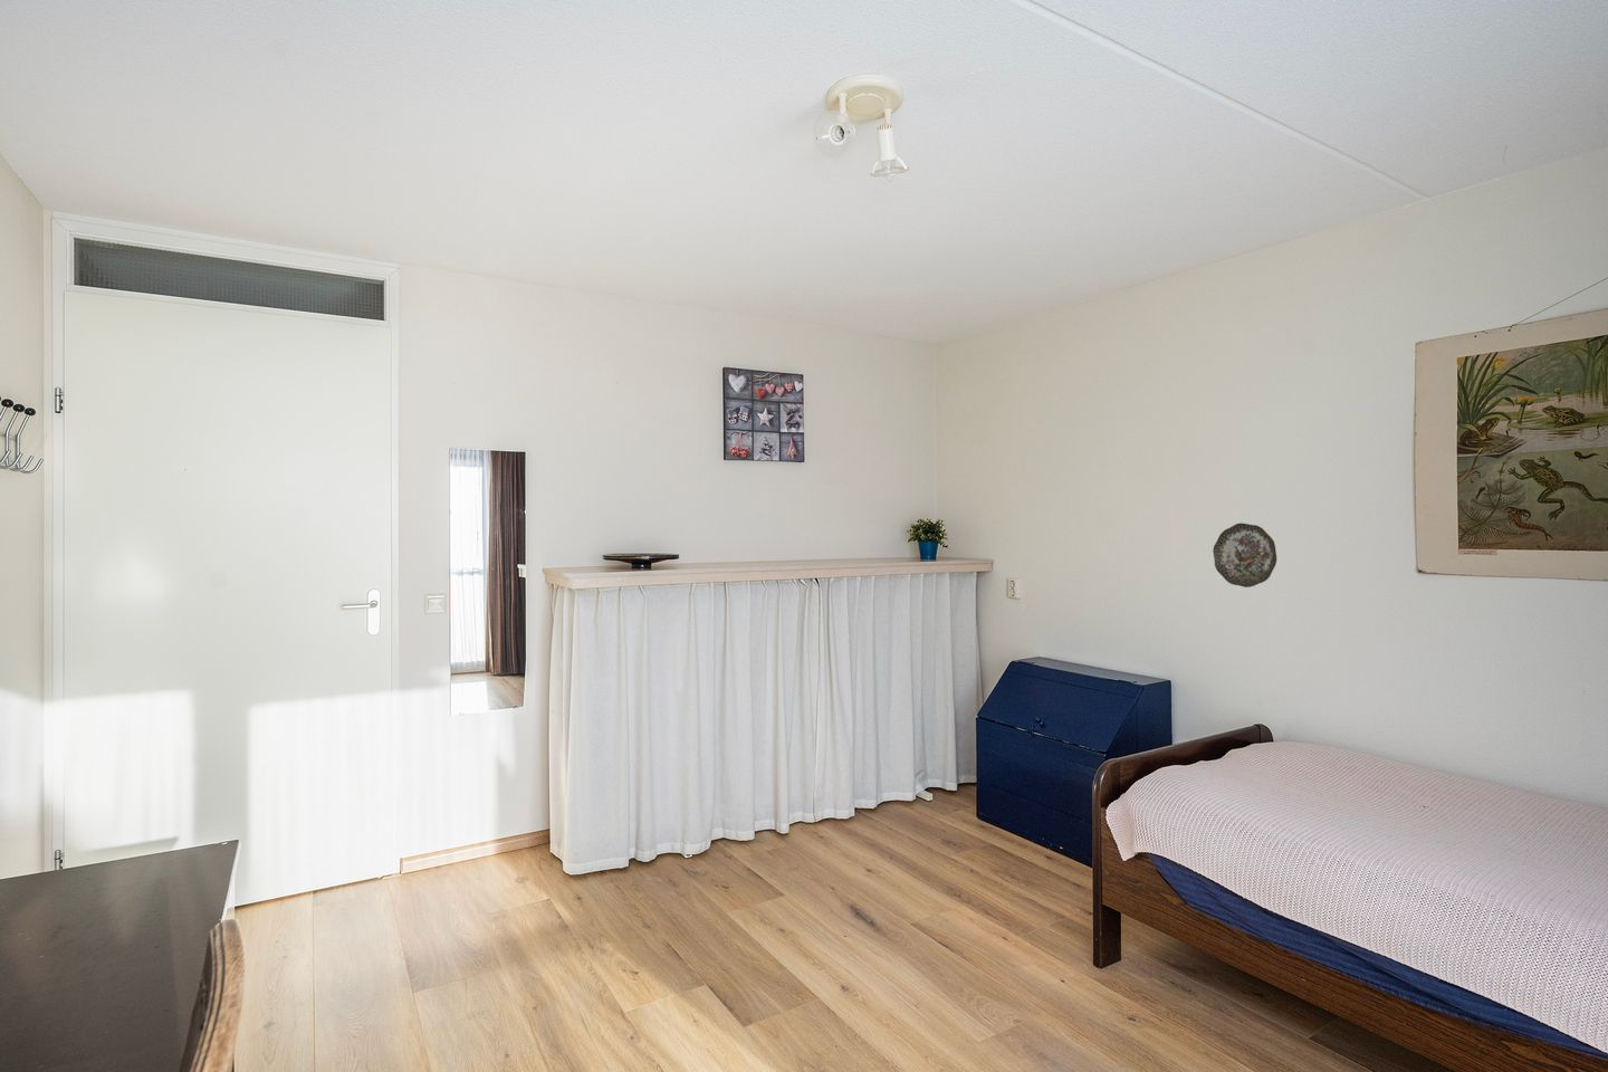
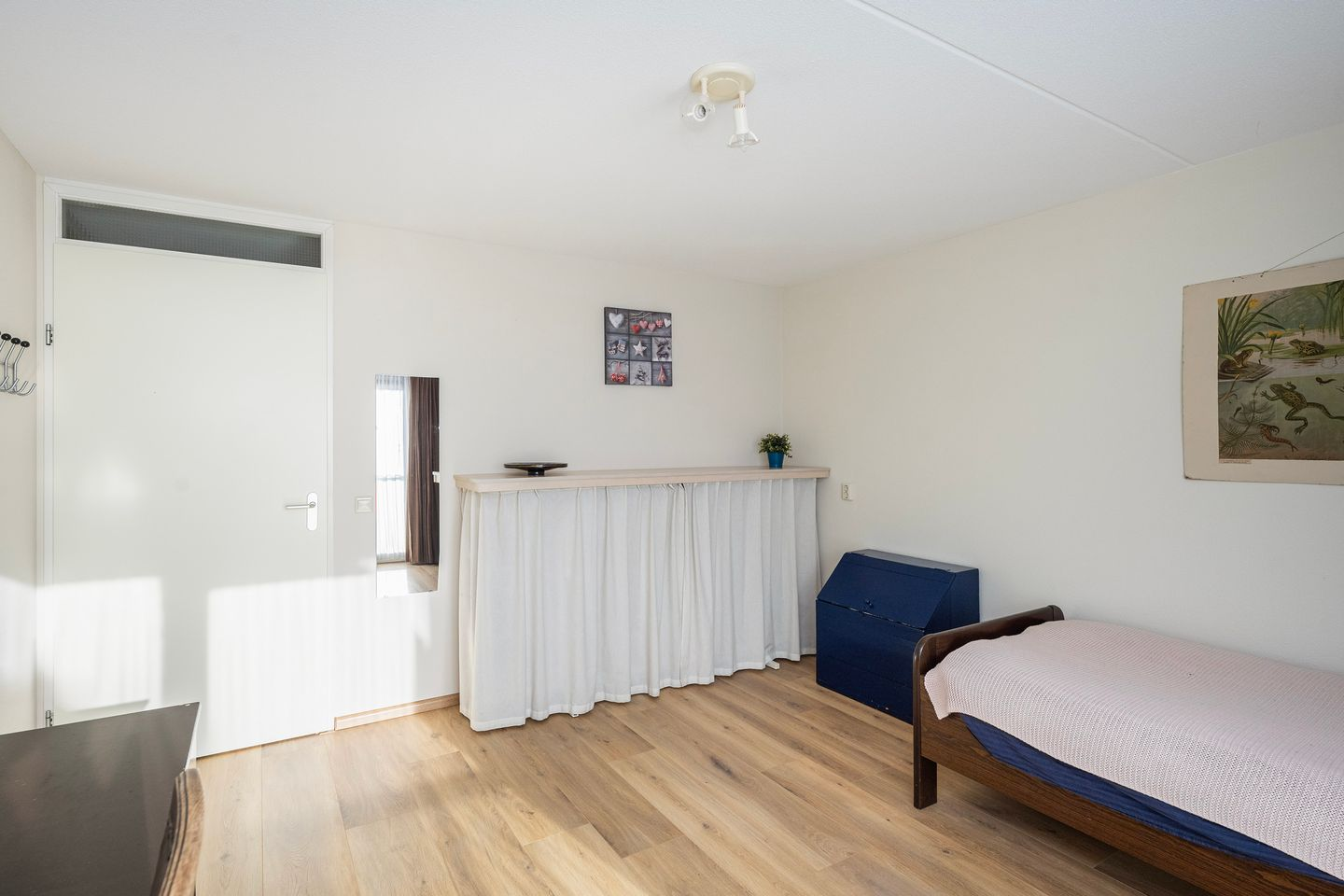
- decorative plate [1212,523,1278,589]
